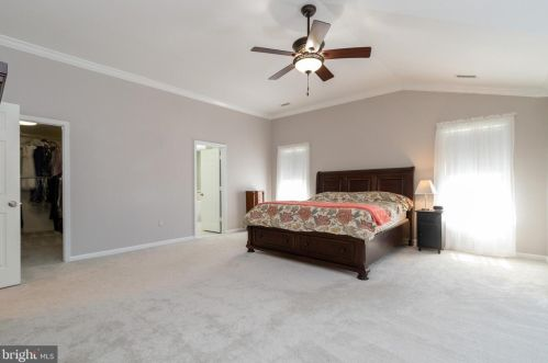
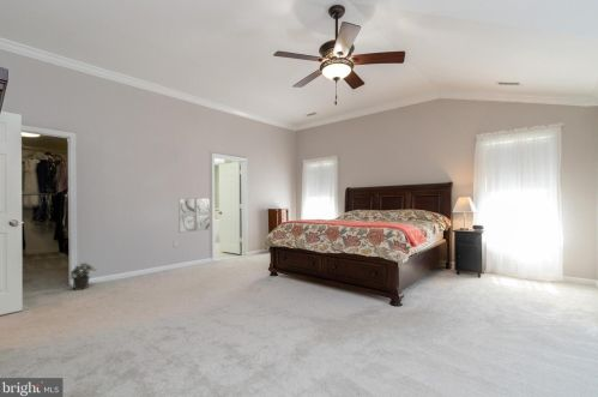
+ wall art [177,197,211,234]
+ potted plant [68,261,98,291]
